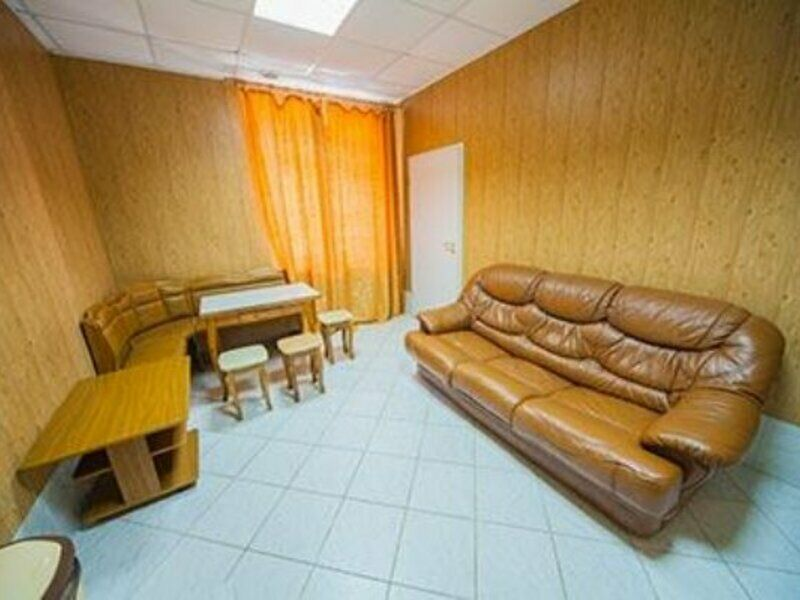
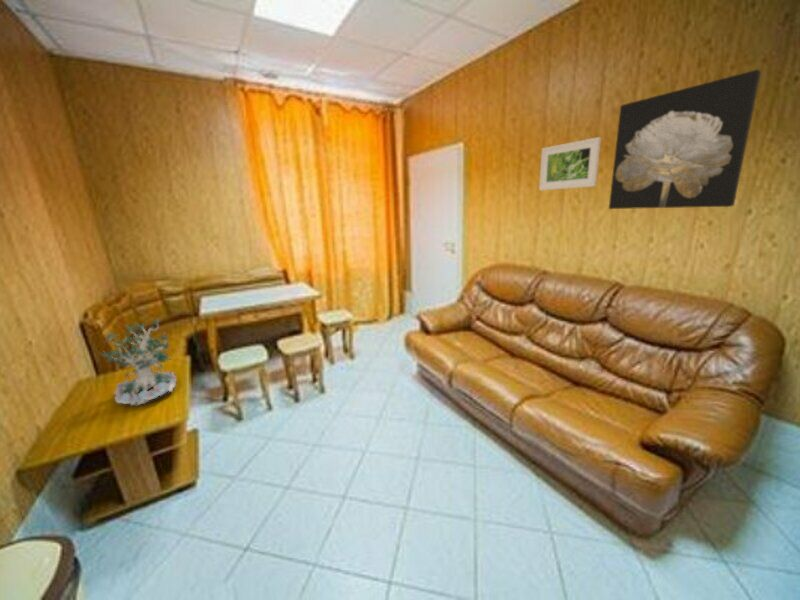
+ wall art [608,69,762,210]
+ plant [99,317,177,407]
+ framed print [538,136,602,191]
